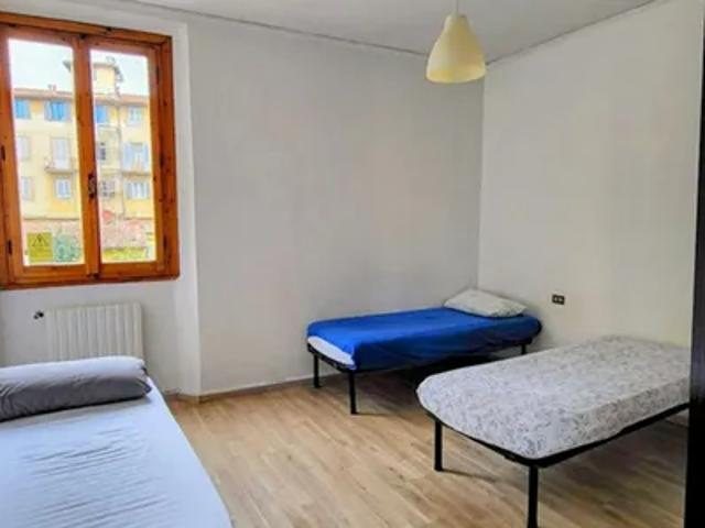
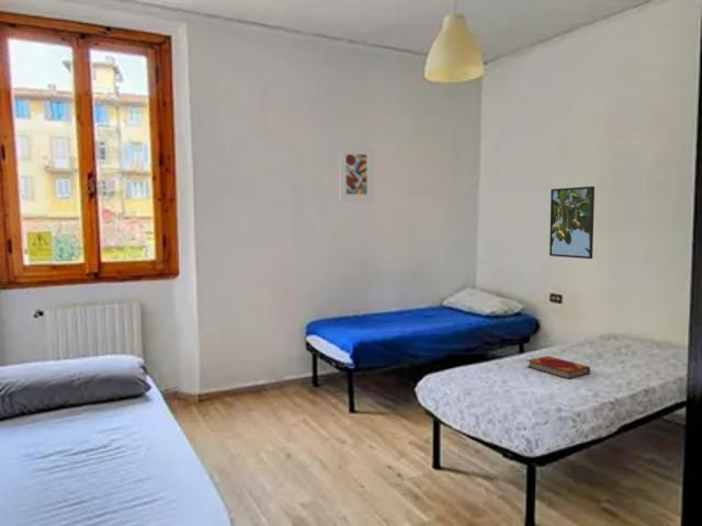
+ hardback book [525,355,591,380]
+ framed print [548,185,596,260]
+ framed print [338,145,374,203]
